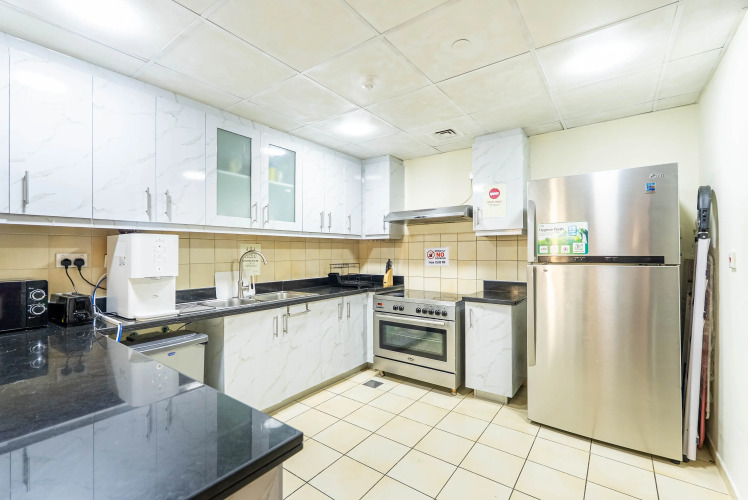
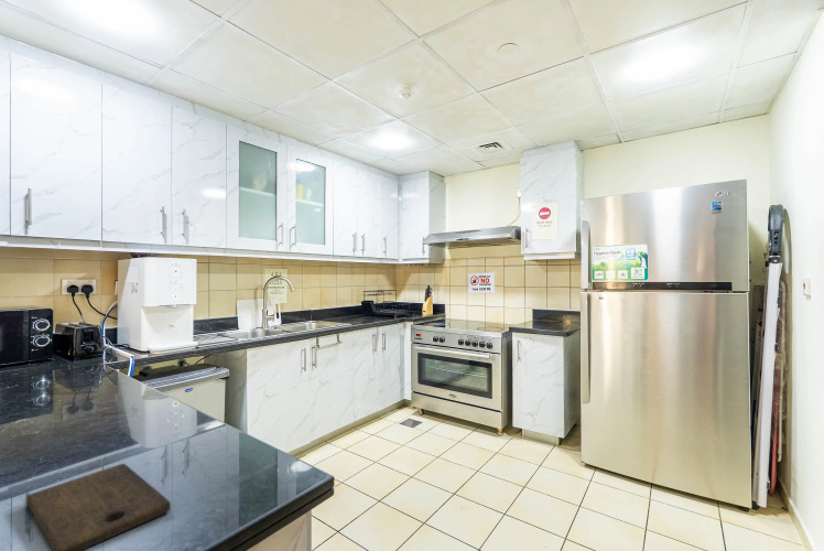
+ cutting board [25,463,172,551]
